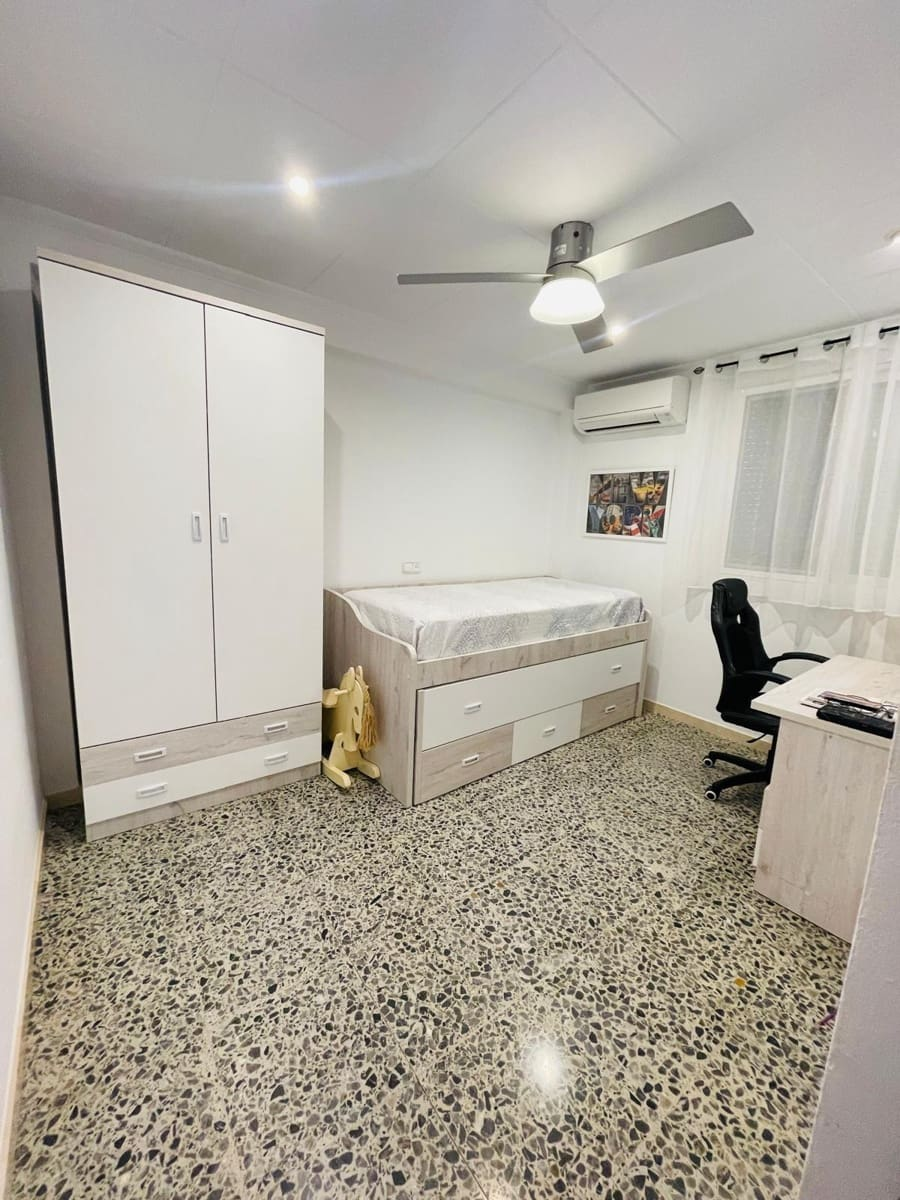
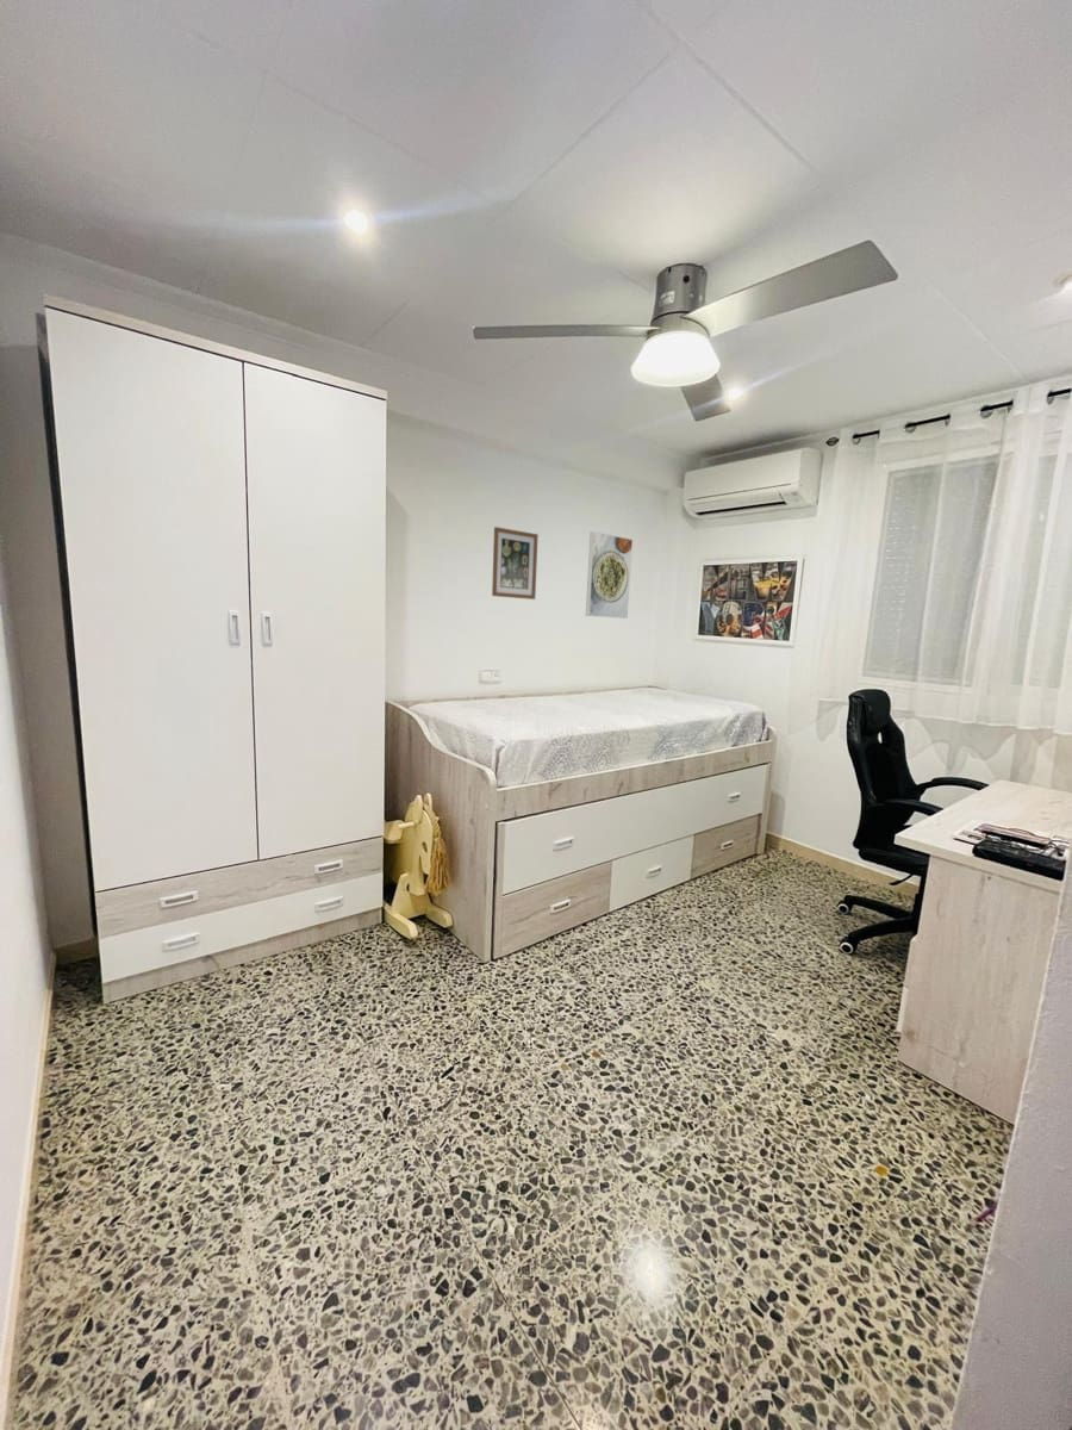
+ wall art [491,526,540,601]
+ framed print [585,530,634,620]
